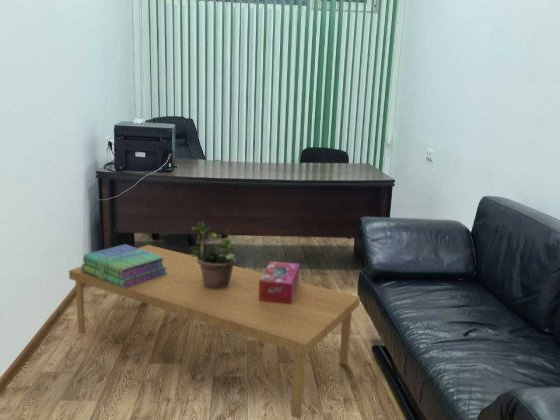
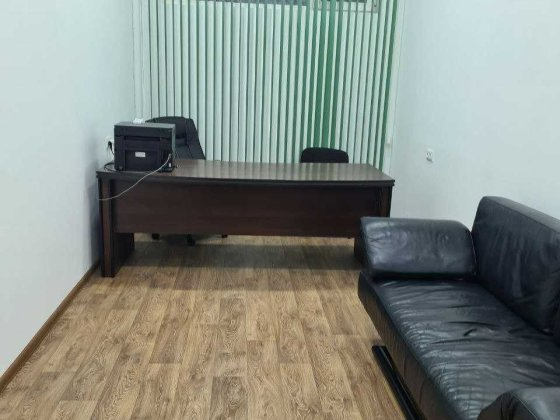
- stack of books [80,243,167,288]
- tissue box [259,260,300,304]
- coffee table [68,244,361,420]
- potted plant [189,215,237,289]
